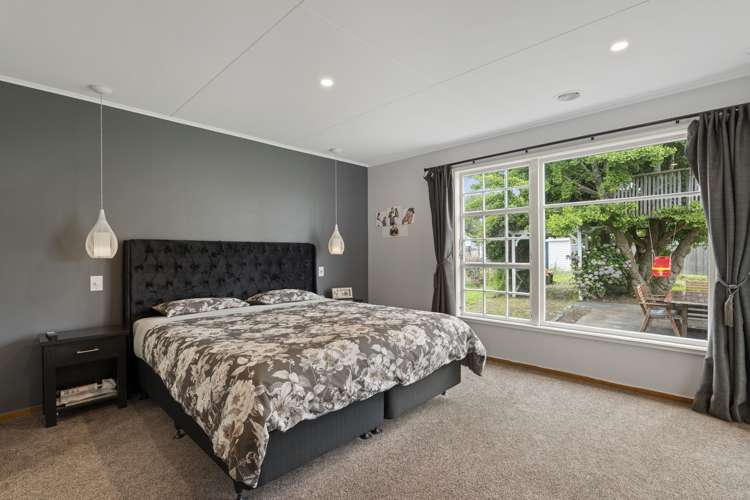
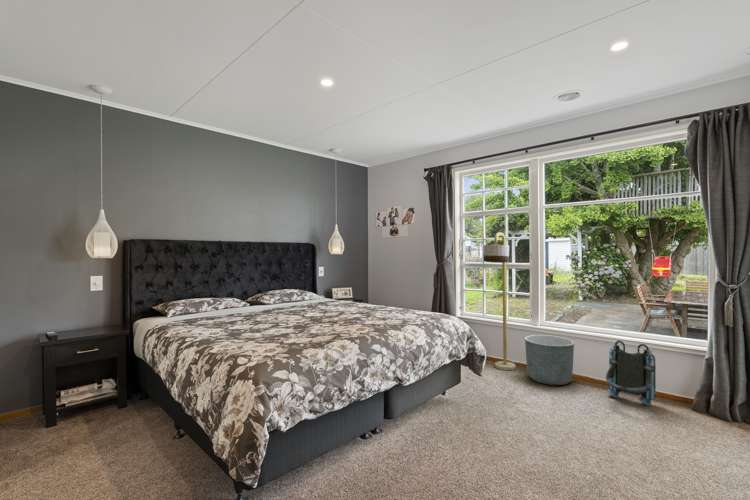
+ planter [524,334,575,386]
+ floor lamp [482,231,517,371]
+ backpack [605,340,657,407]
